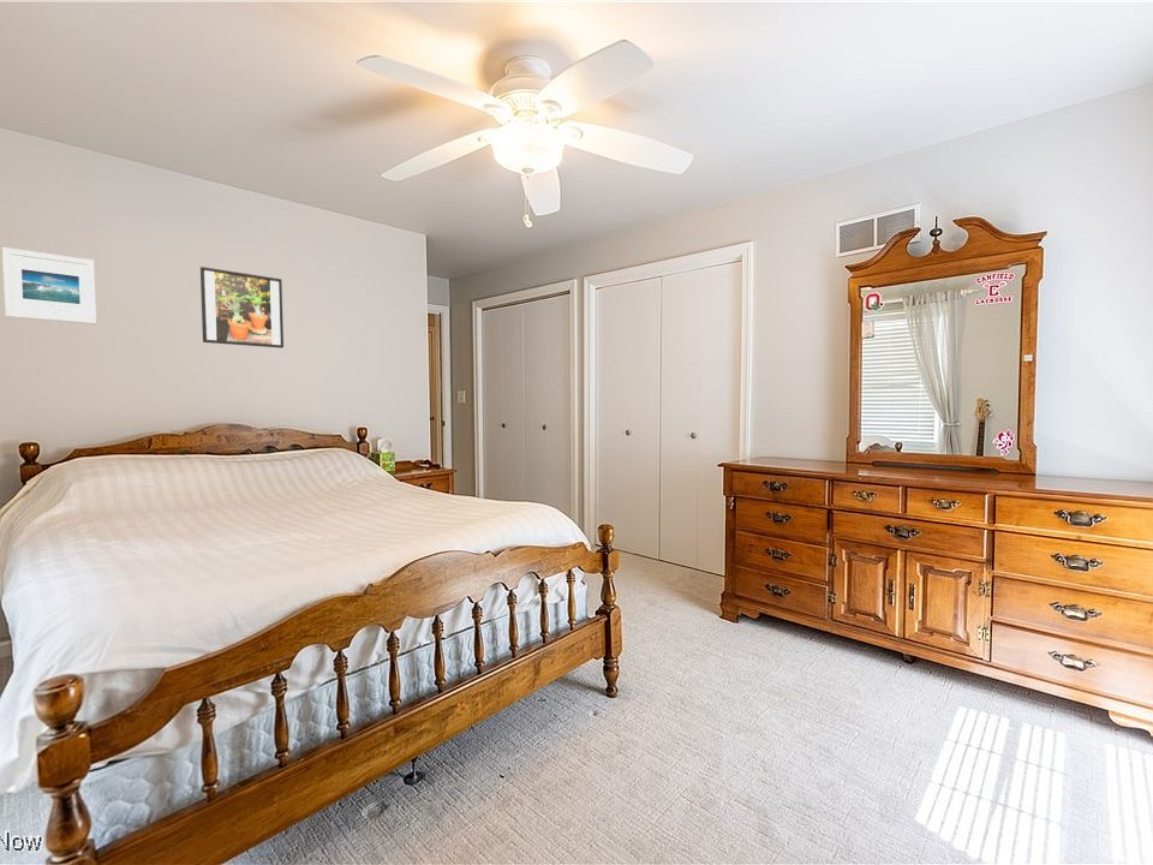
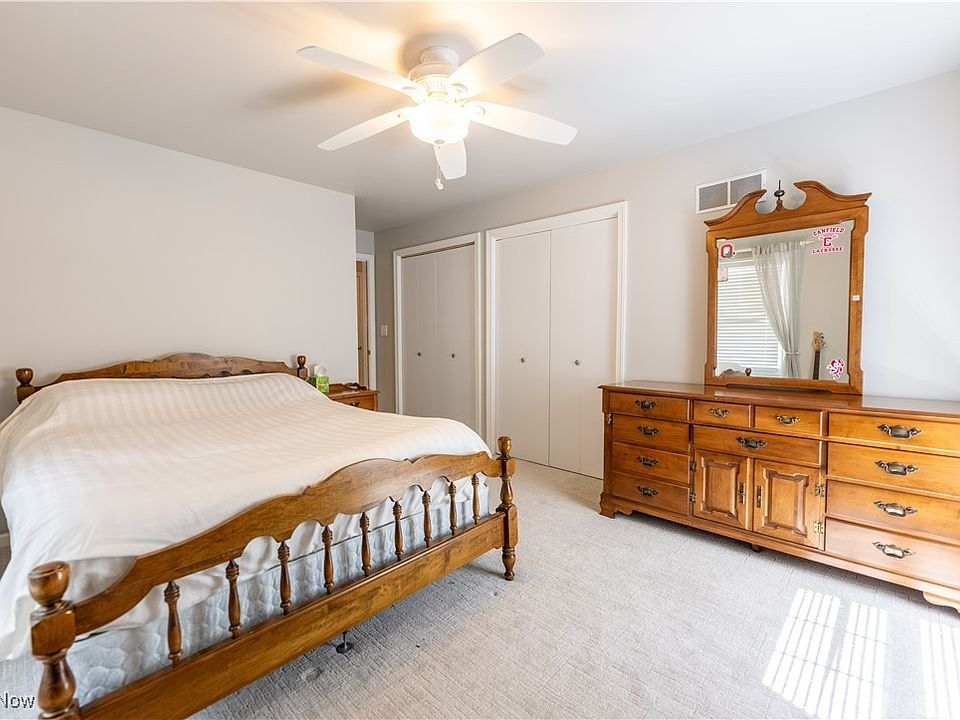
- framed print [199,266,285,350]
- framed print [1,246,97,326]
